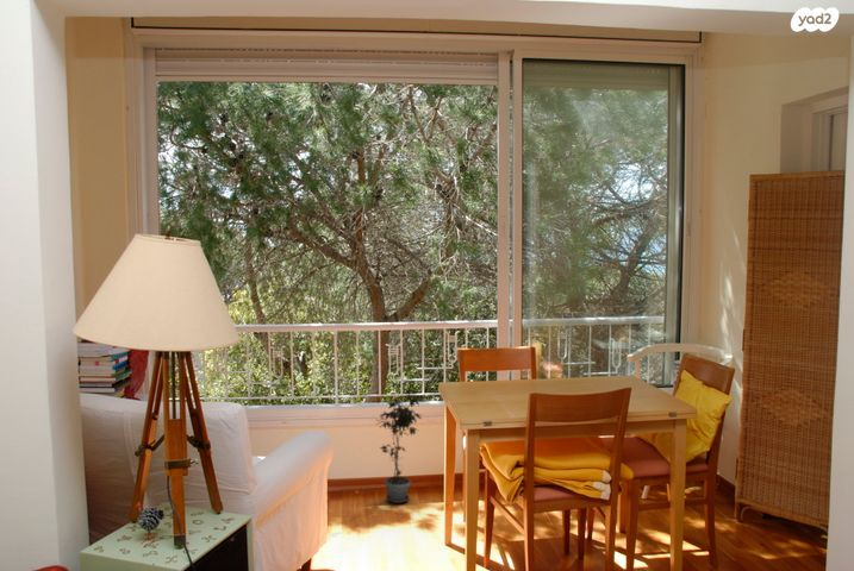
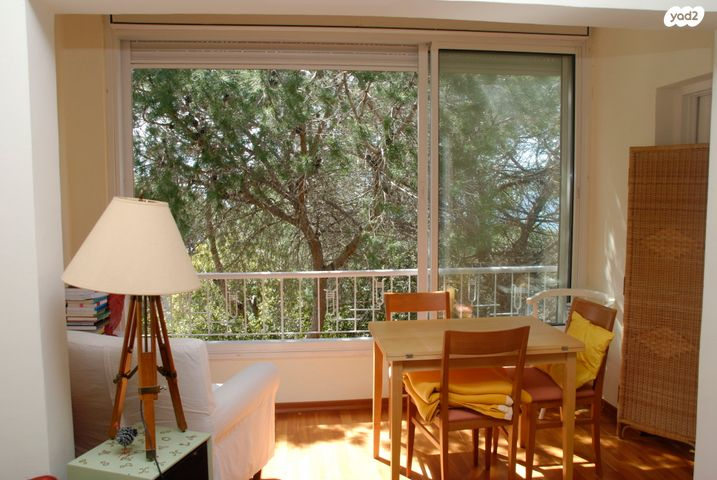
- potted plant [373,389,424,504]
